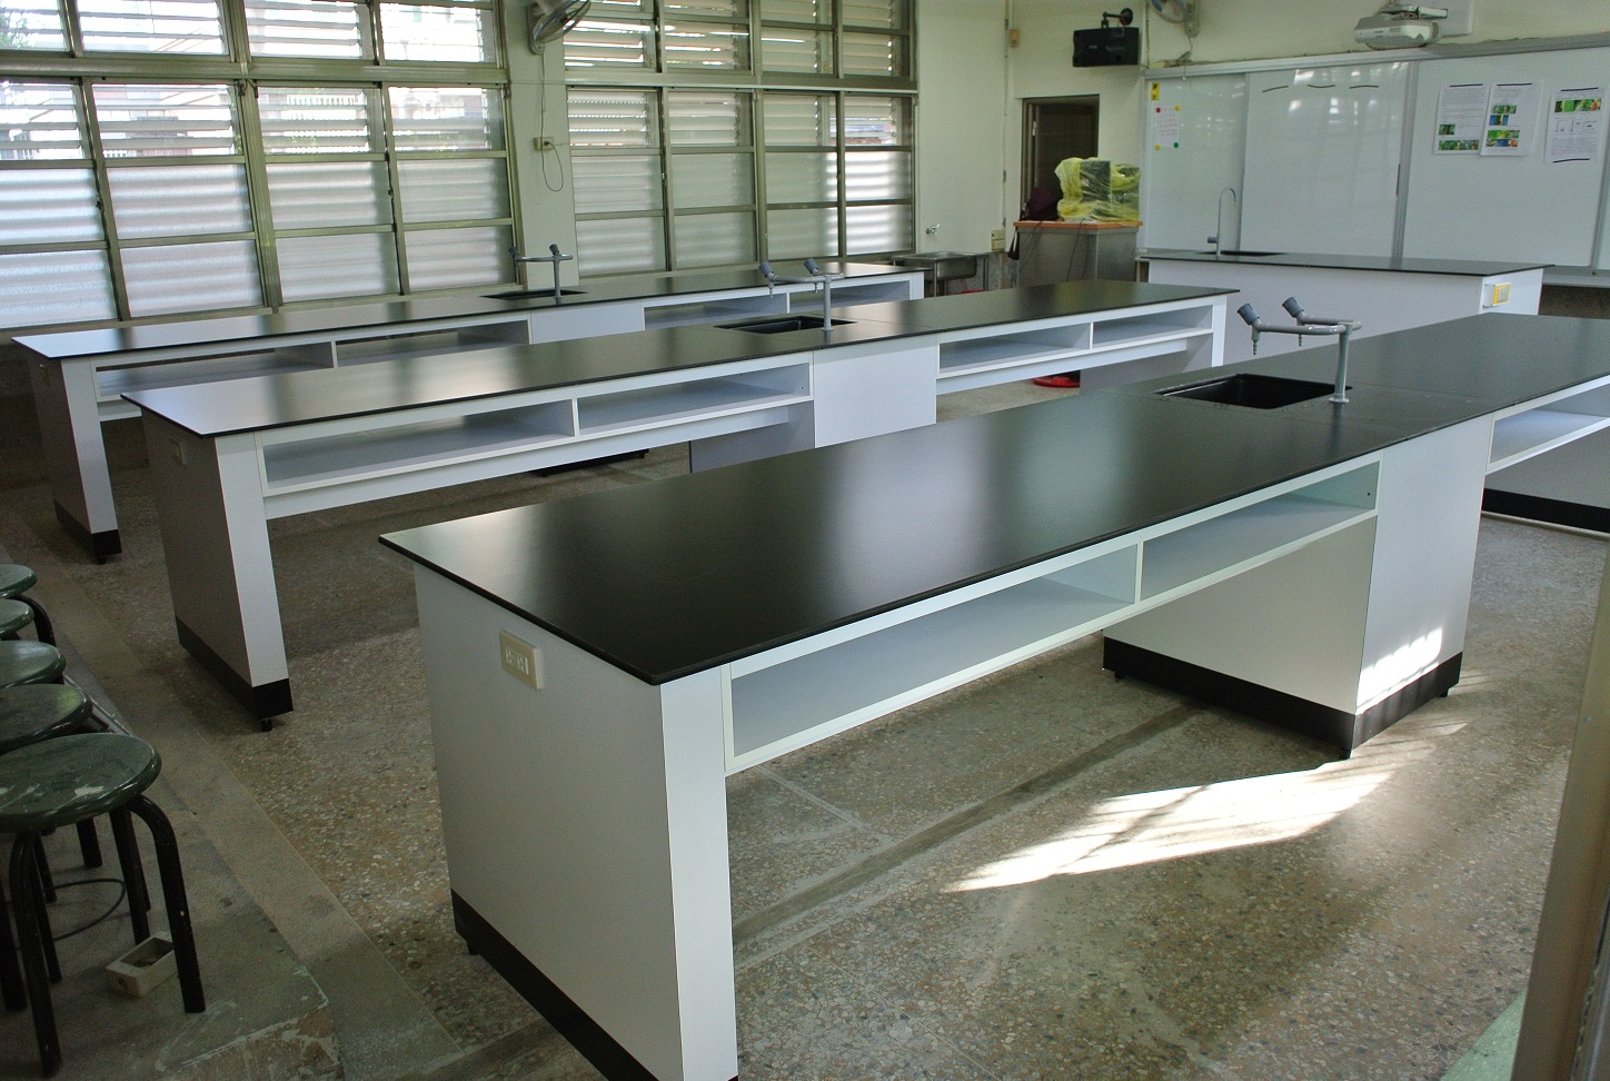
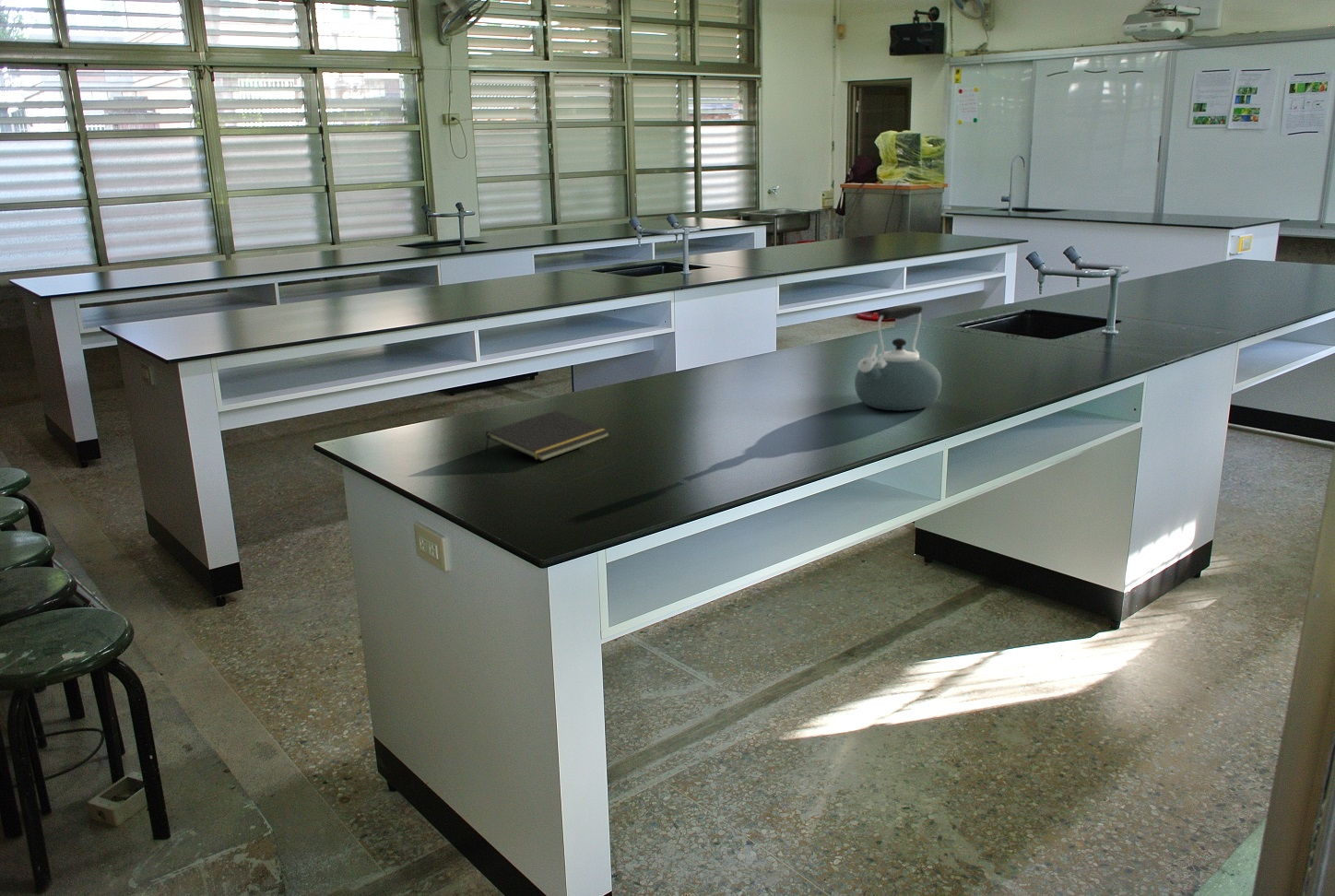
+ kettle [854,304,942,412]
+ notepad [485,409,610,462]
